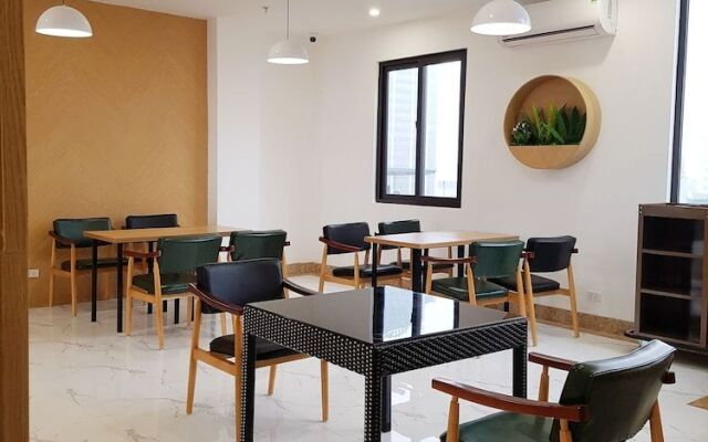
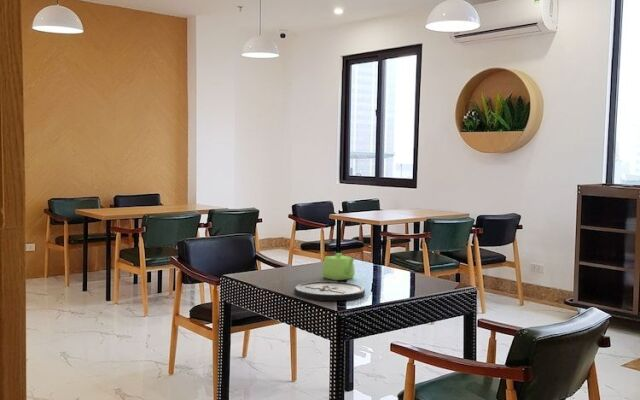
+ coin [293,281,366,302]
+ teapot [321,252,356,281]
